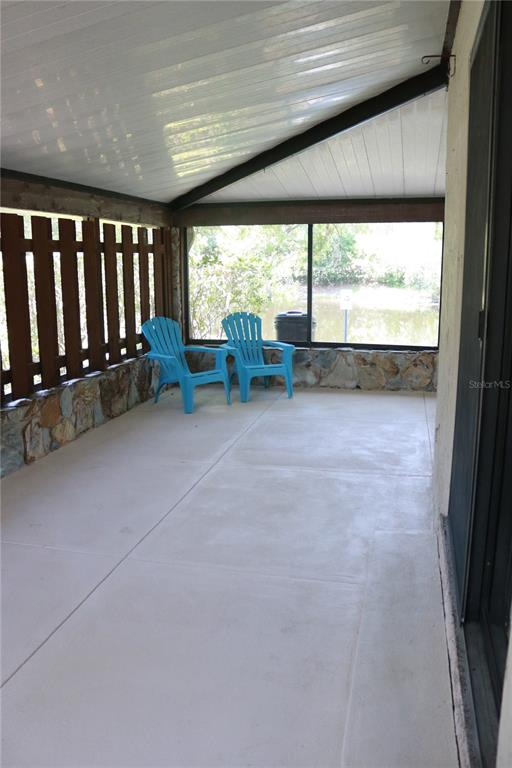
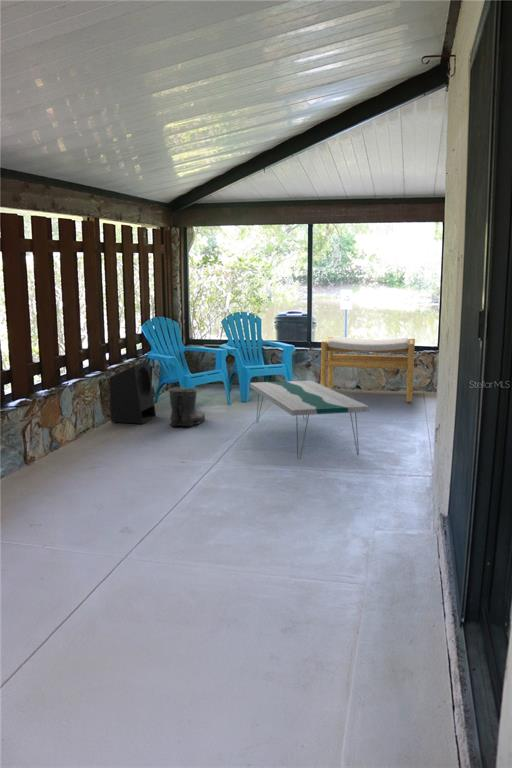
+ coffee table [249,379,370,460]
+ boots [168,386,206,428]
+ footstool [320,336,416,403]
+ speaker [108,360,157,425]
